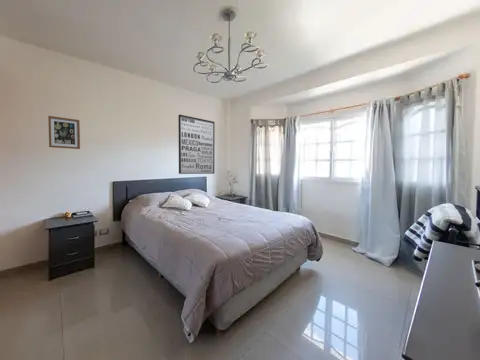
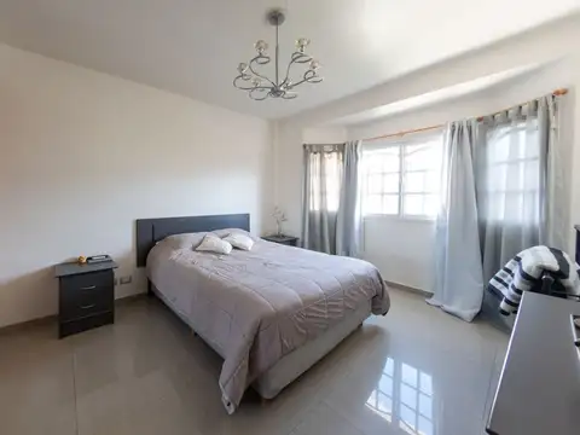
- wall art [177,114,215,175]
- wall art [47,115,81,150]
